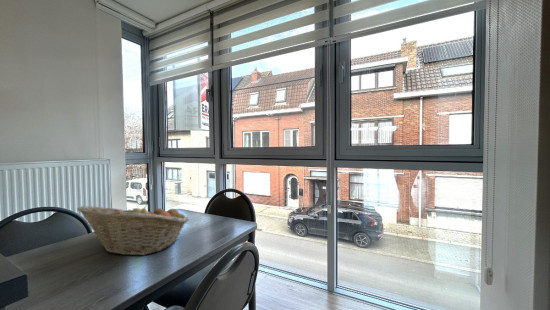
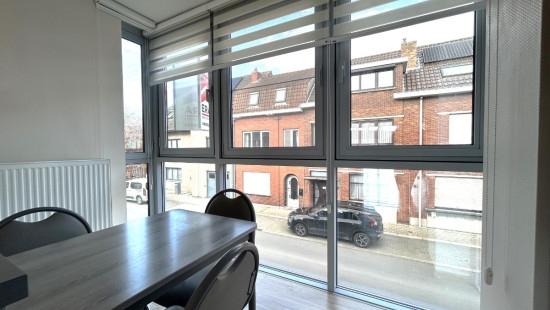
- fruit basket [76,202,191,257]
